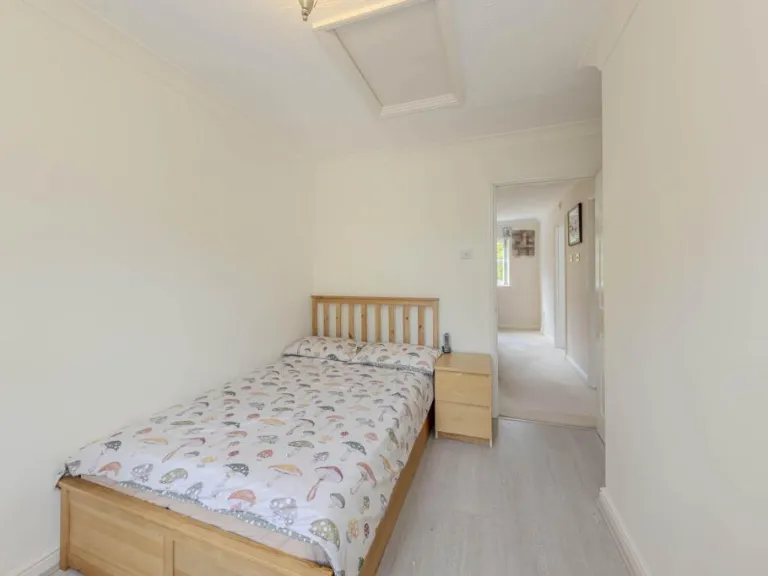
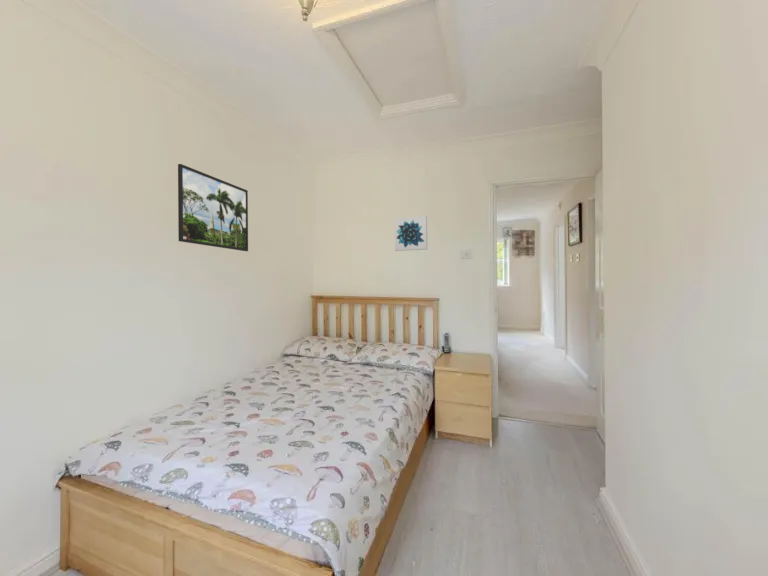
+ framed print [177,163,249,252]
+ wall art [394,215,428,252]
